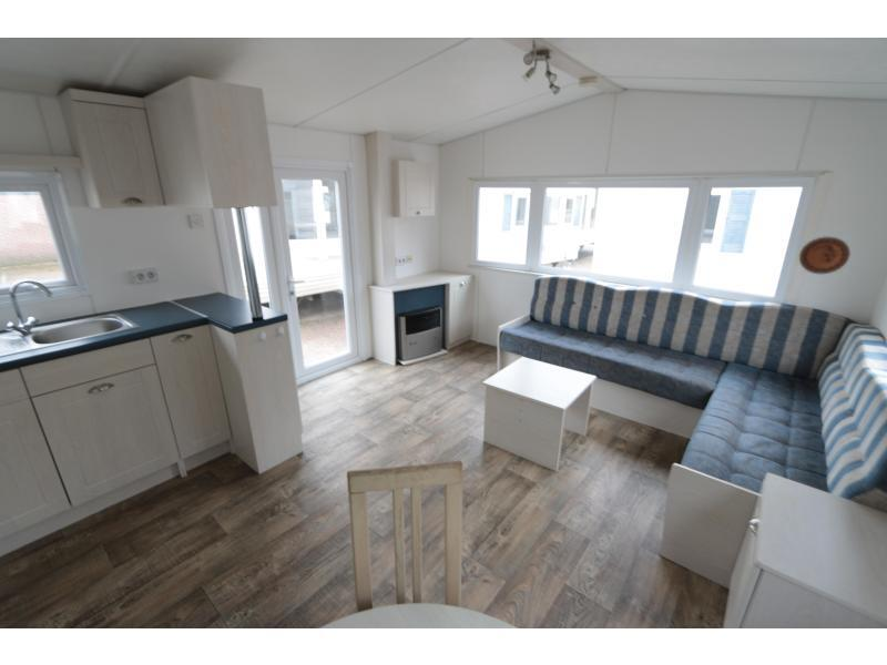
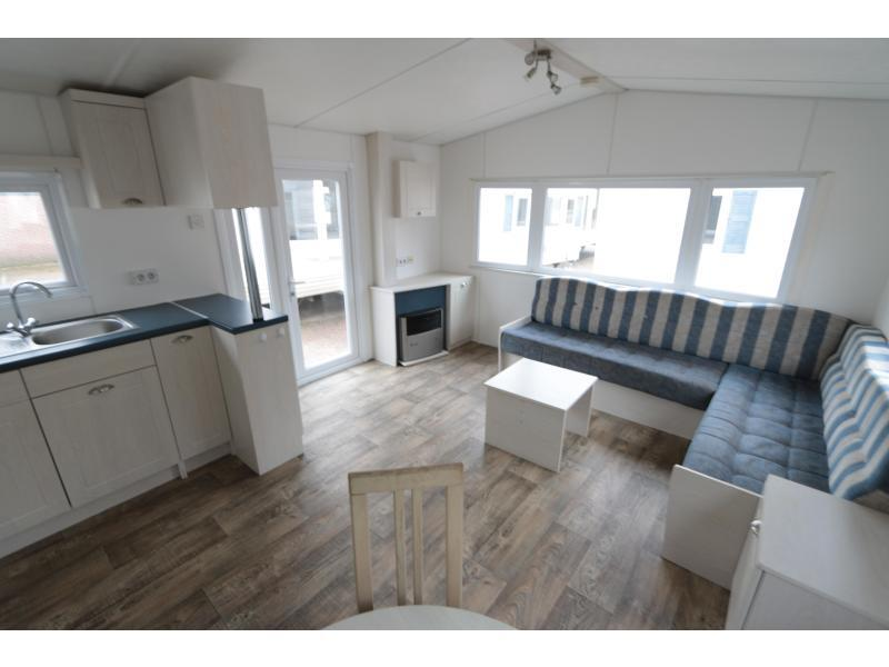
- decorative plate [798,236,852,275]
